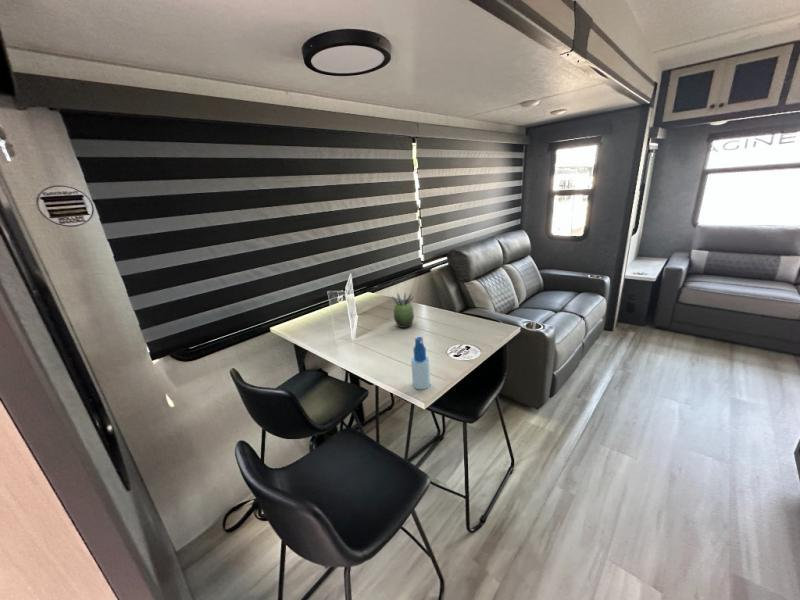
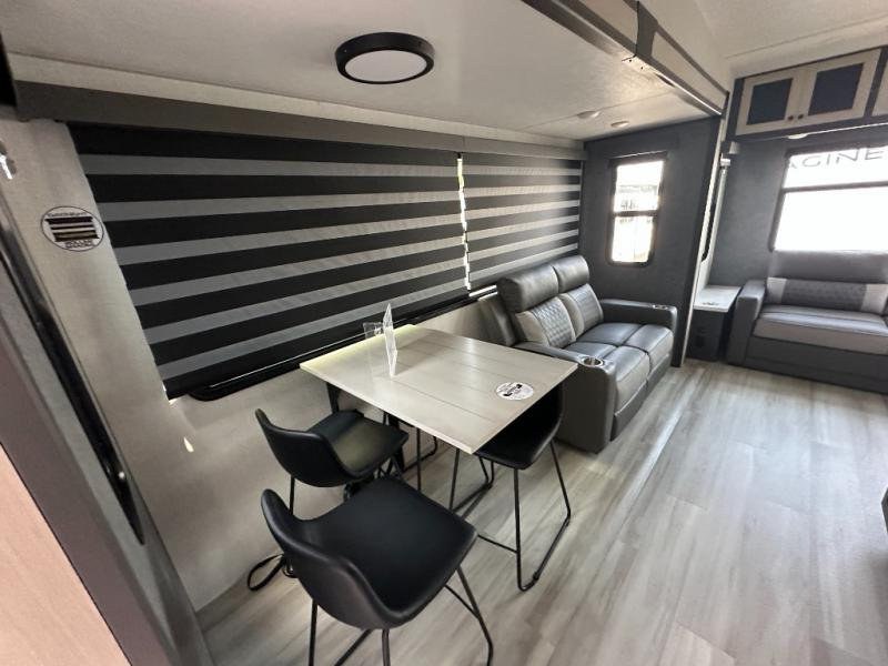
- spray bottle [410,336,431,390]
- succulent plant [390,291,415,329]
